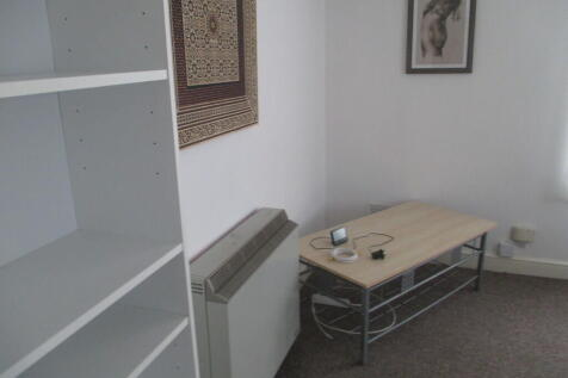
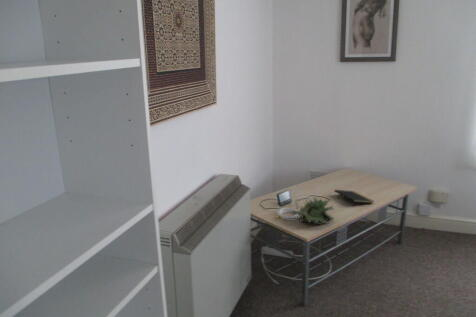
+ succulent plant [291,196,336,226]
+ notepad [333,189,374,208]
